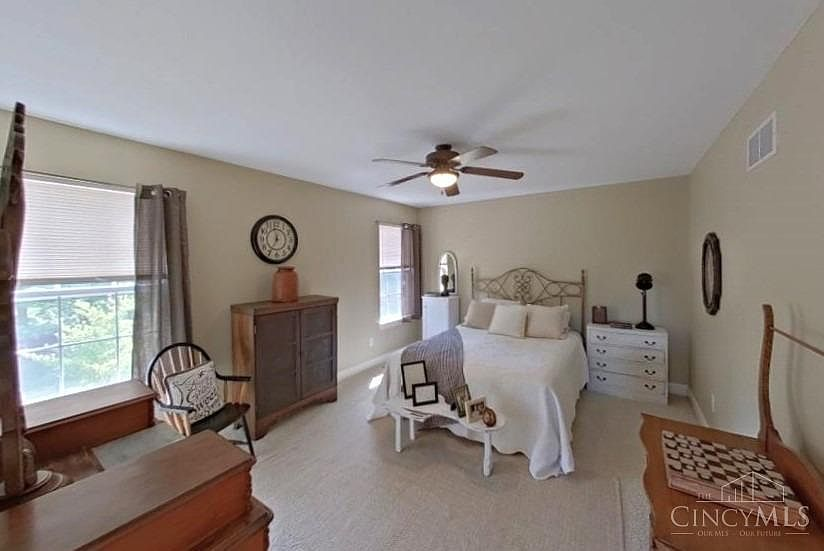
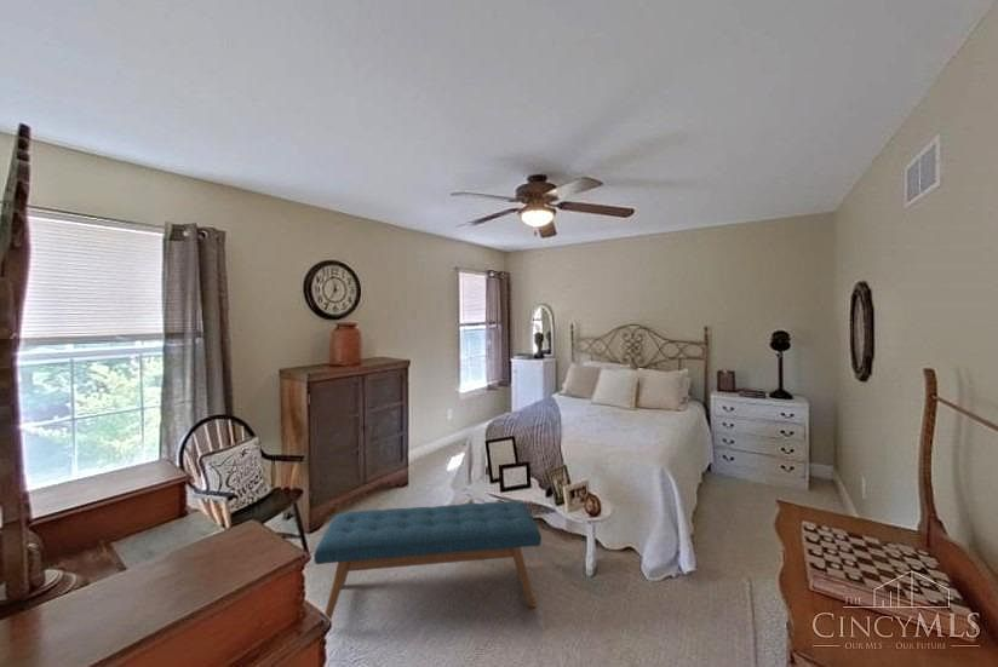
+ bench [312,500,543,620]
